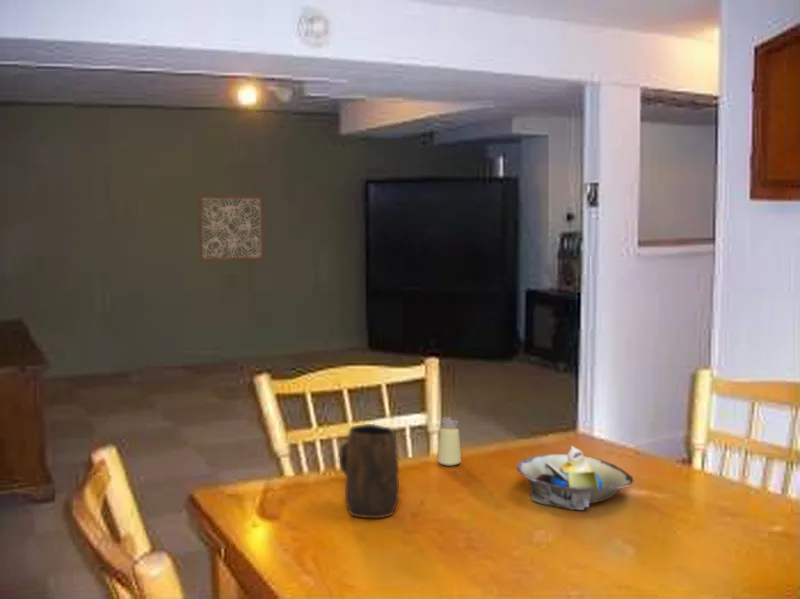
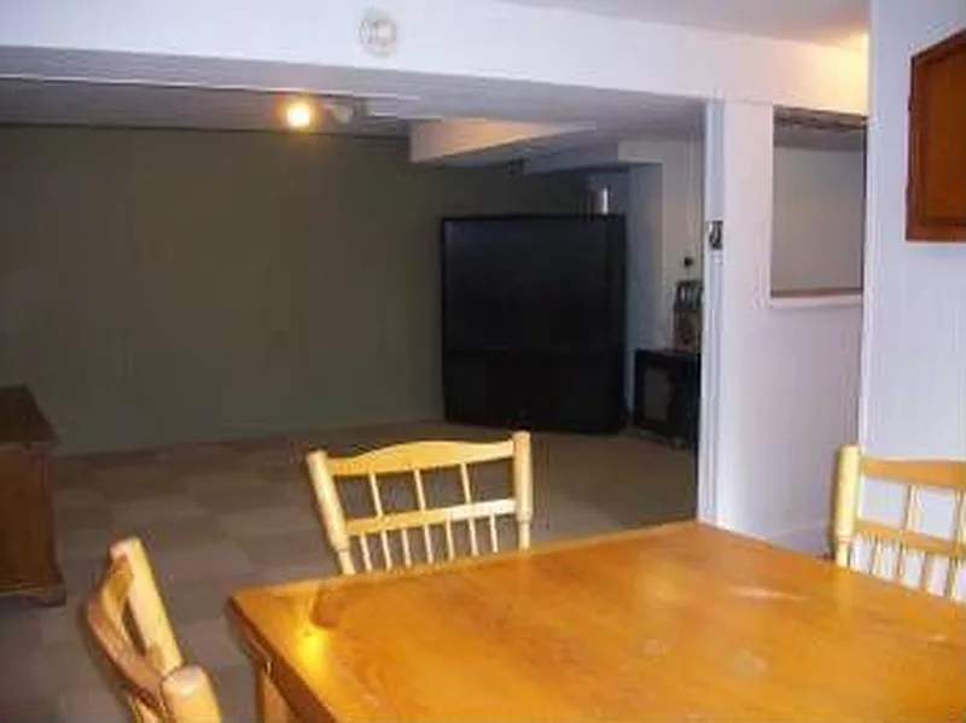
- wall art [196,192,265,263]
- saltshaker [437,416,462,467]
- mug [339,423,400,519]
- decorative bowl [516,445,634,511]
